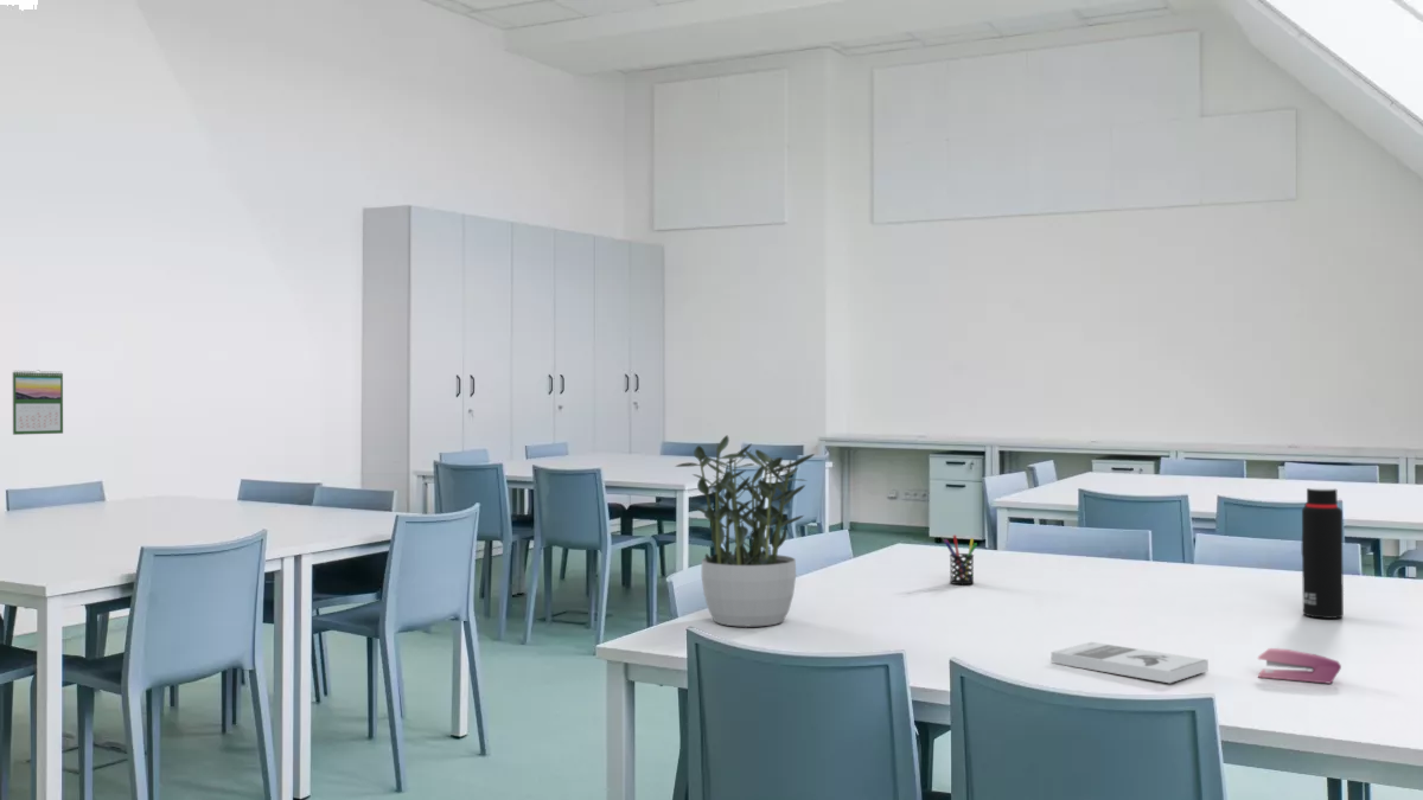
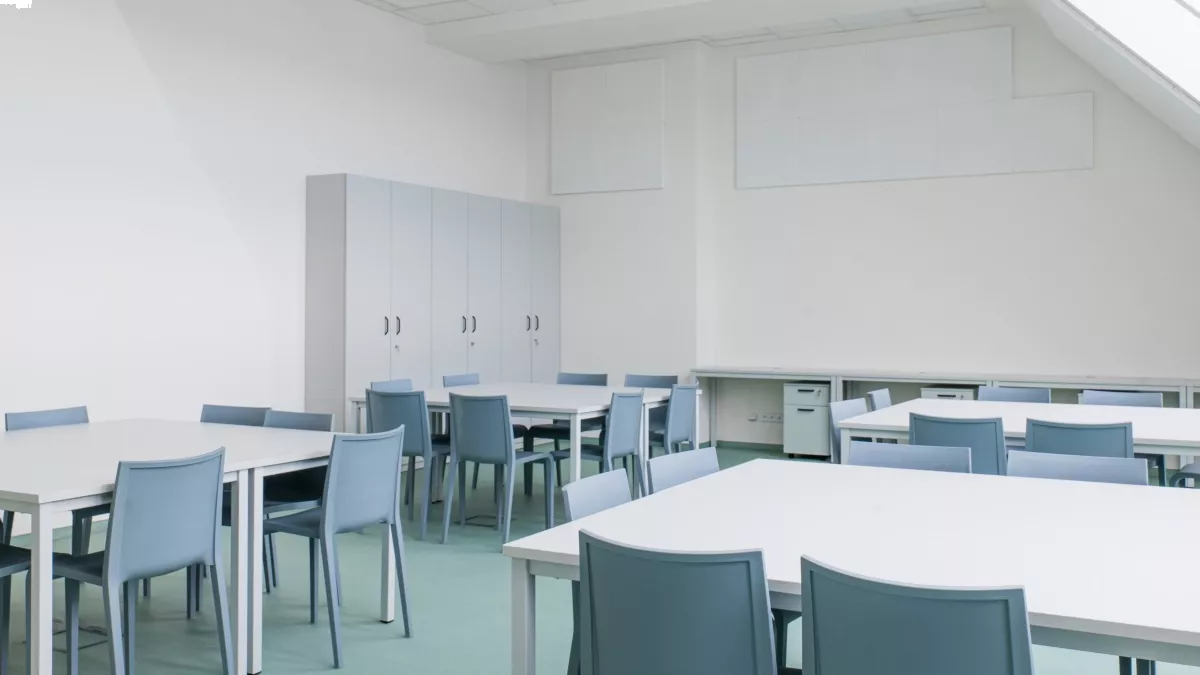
- calendar [12,369,64,436]
- pen holder [943,533,978,585]
- book [1051,641,1210,684]
- potted plant [674,434,816,628]
- water bottle [1301,487,1345,620]
- stapler [1257,647,1342,684]
